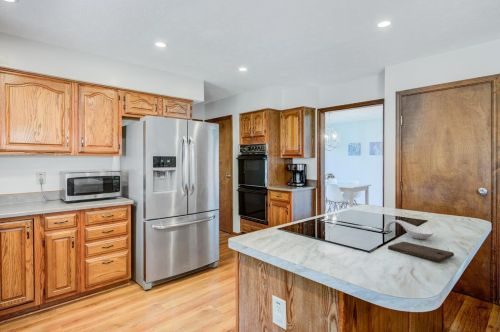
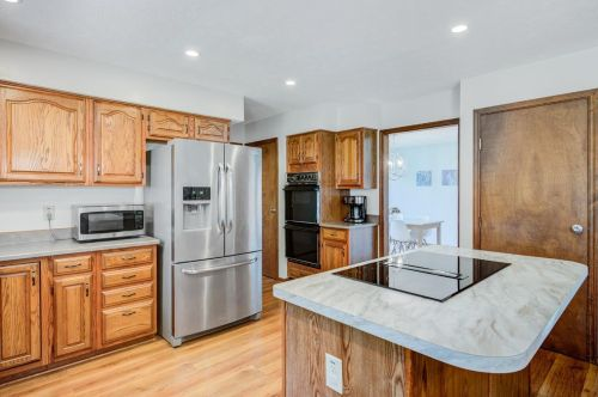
- spoon rest [383,219,434,240]
- cutting board [387,241,455,263]
